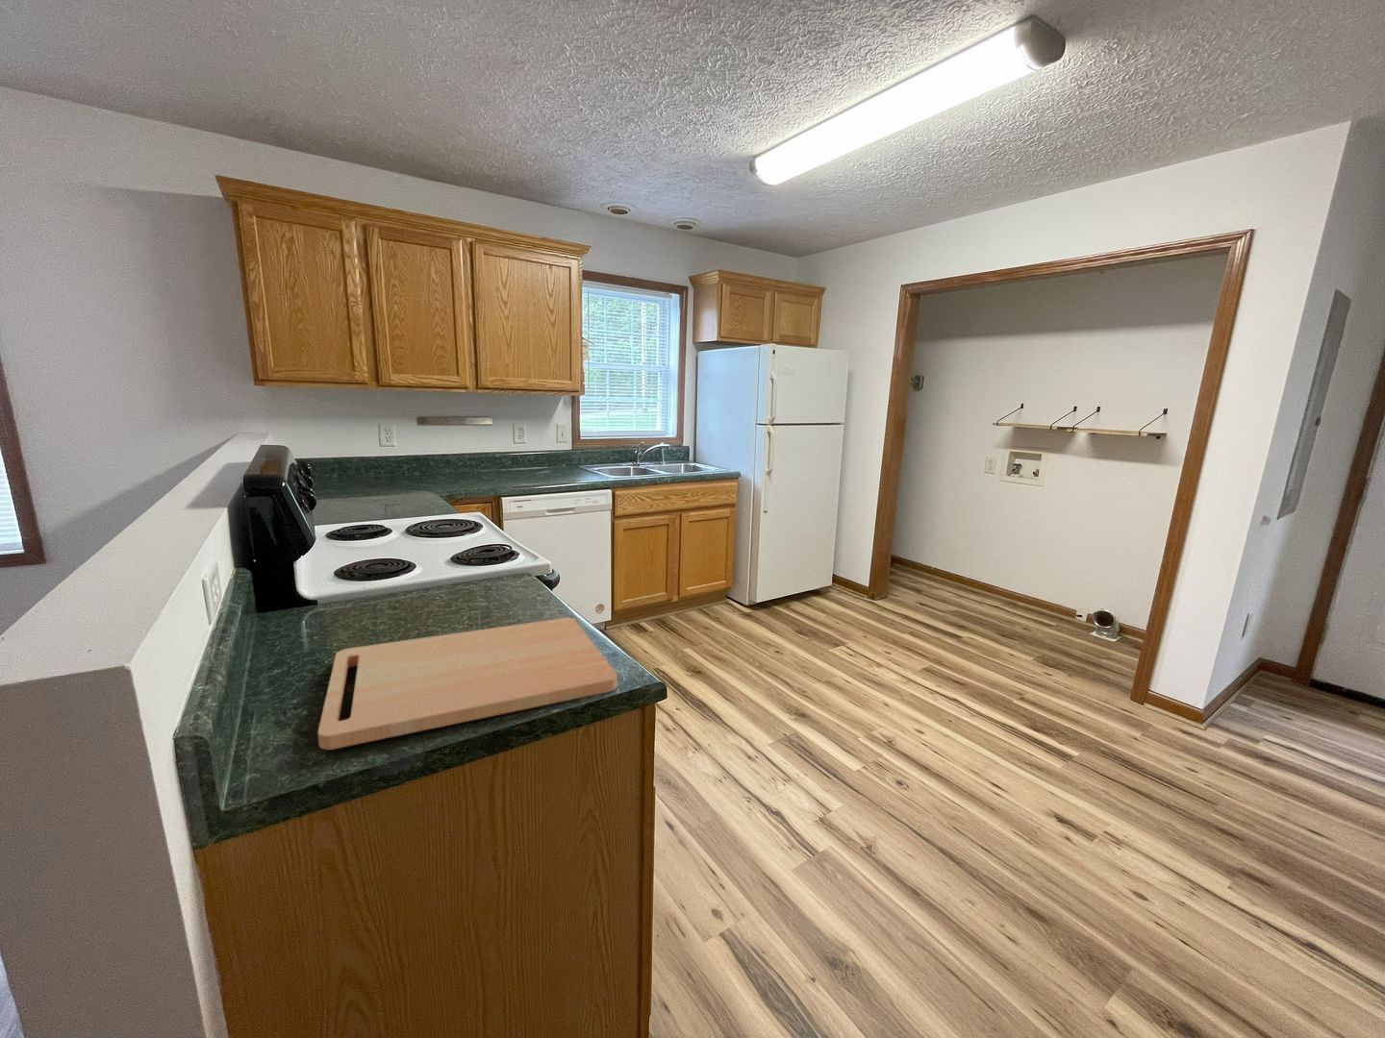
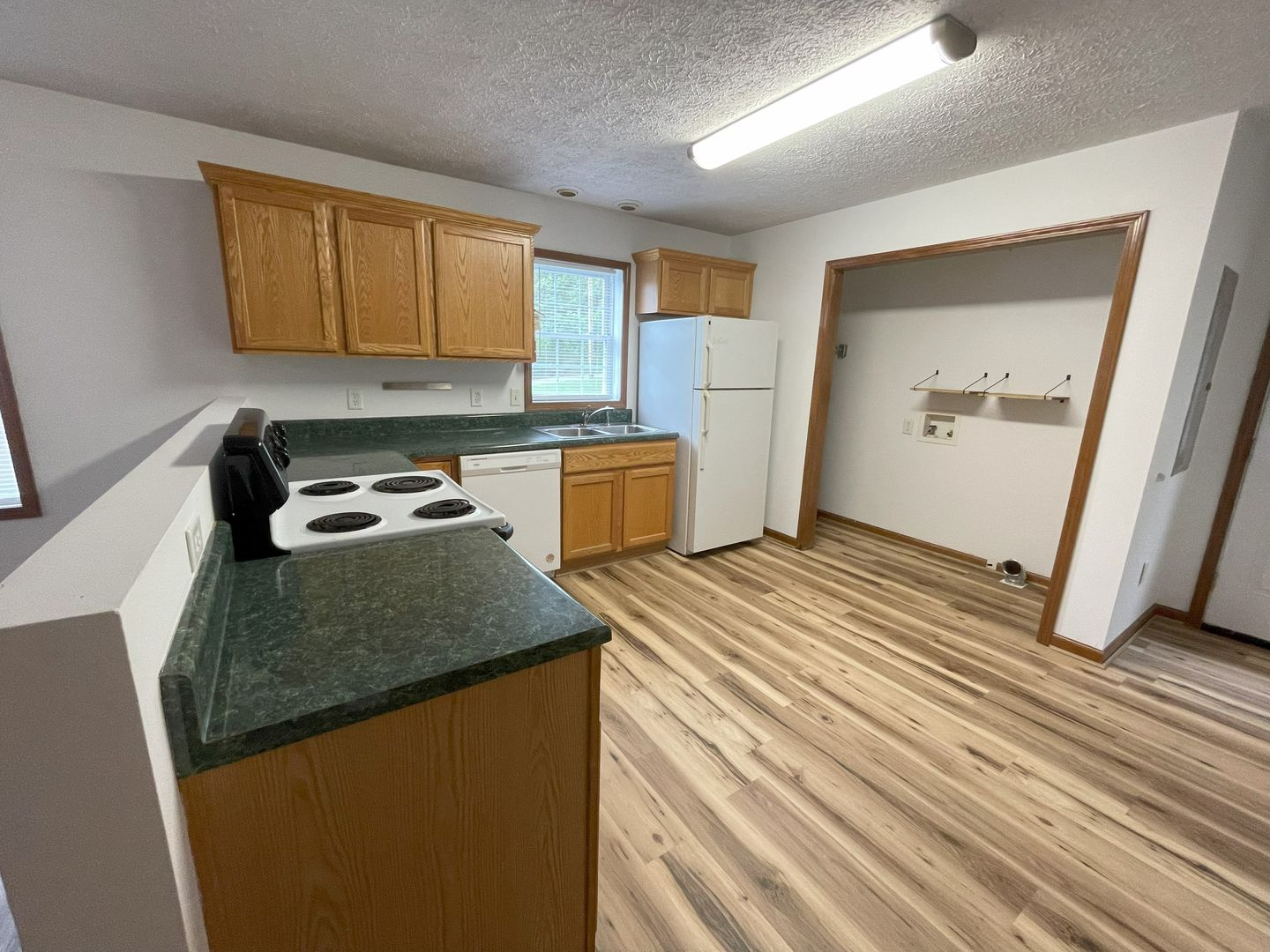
- cutting board [316,617,618,750]
